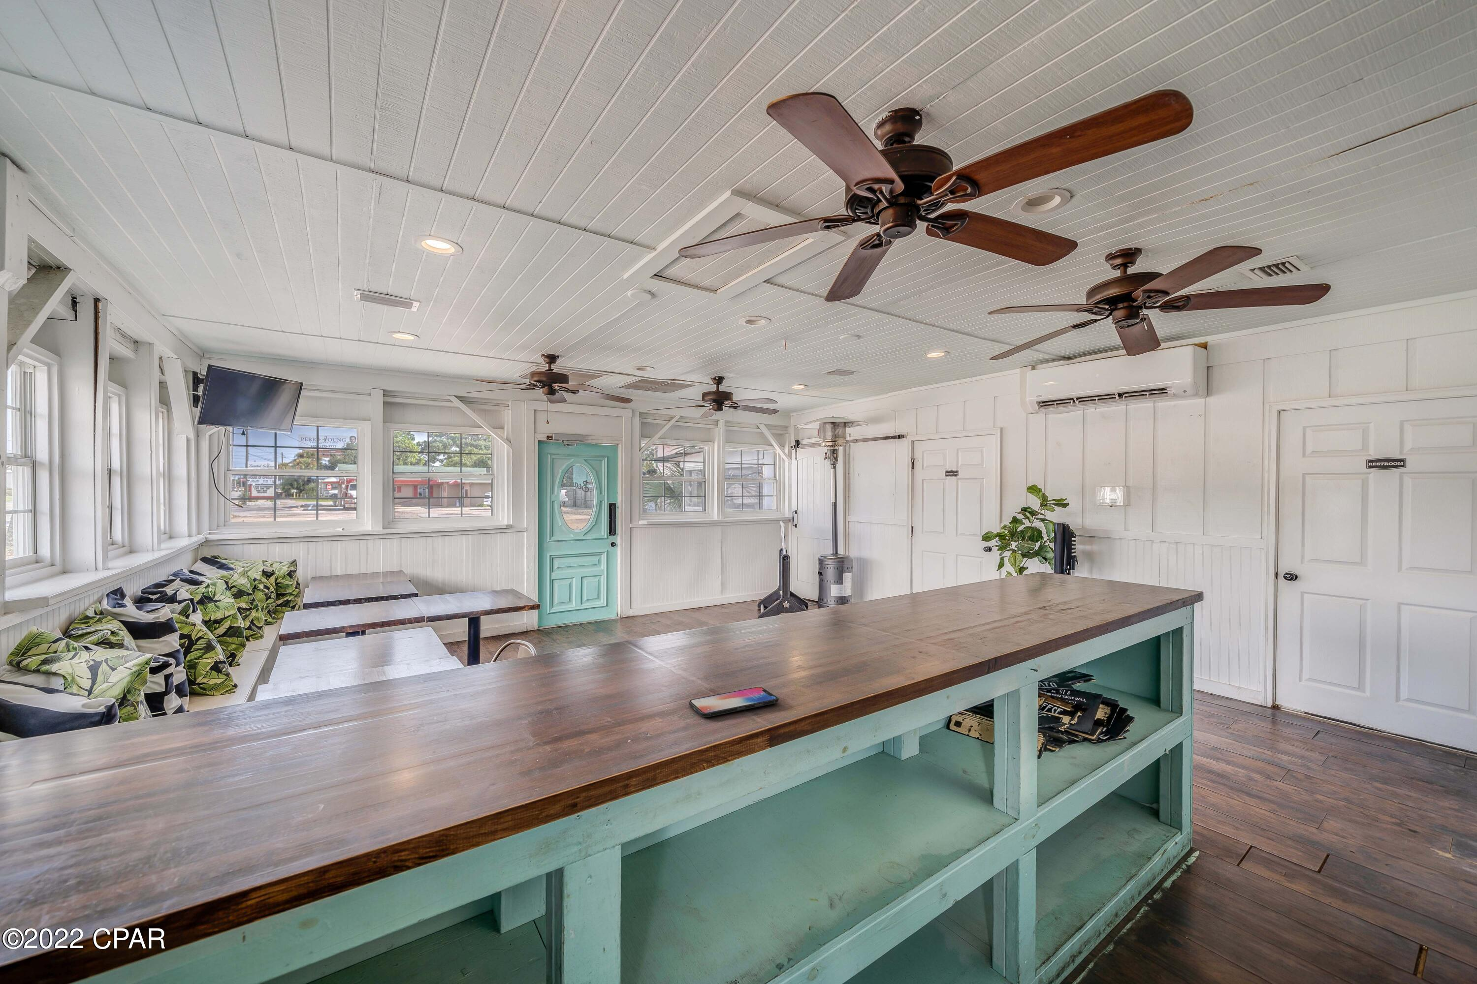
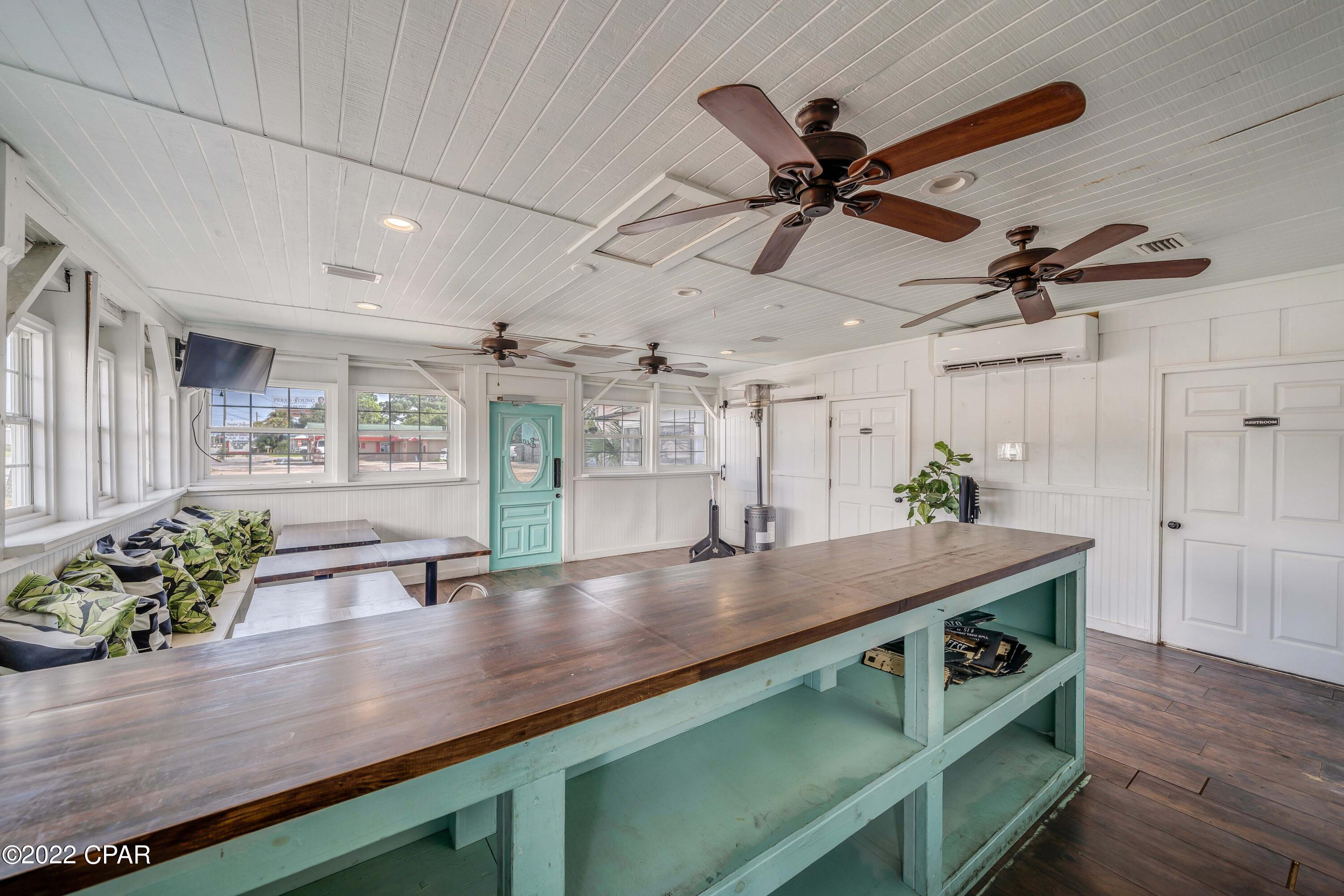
- smartphone [688,686,779,718]
